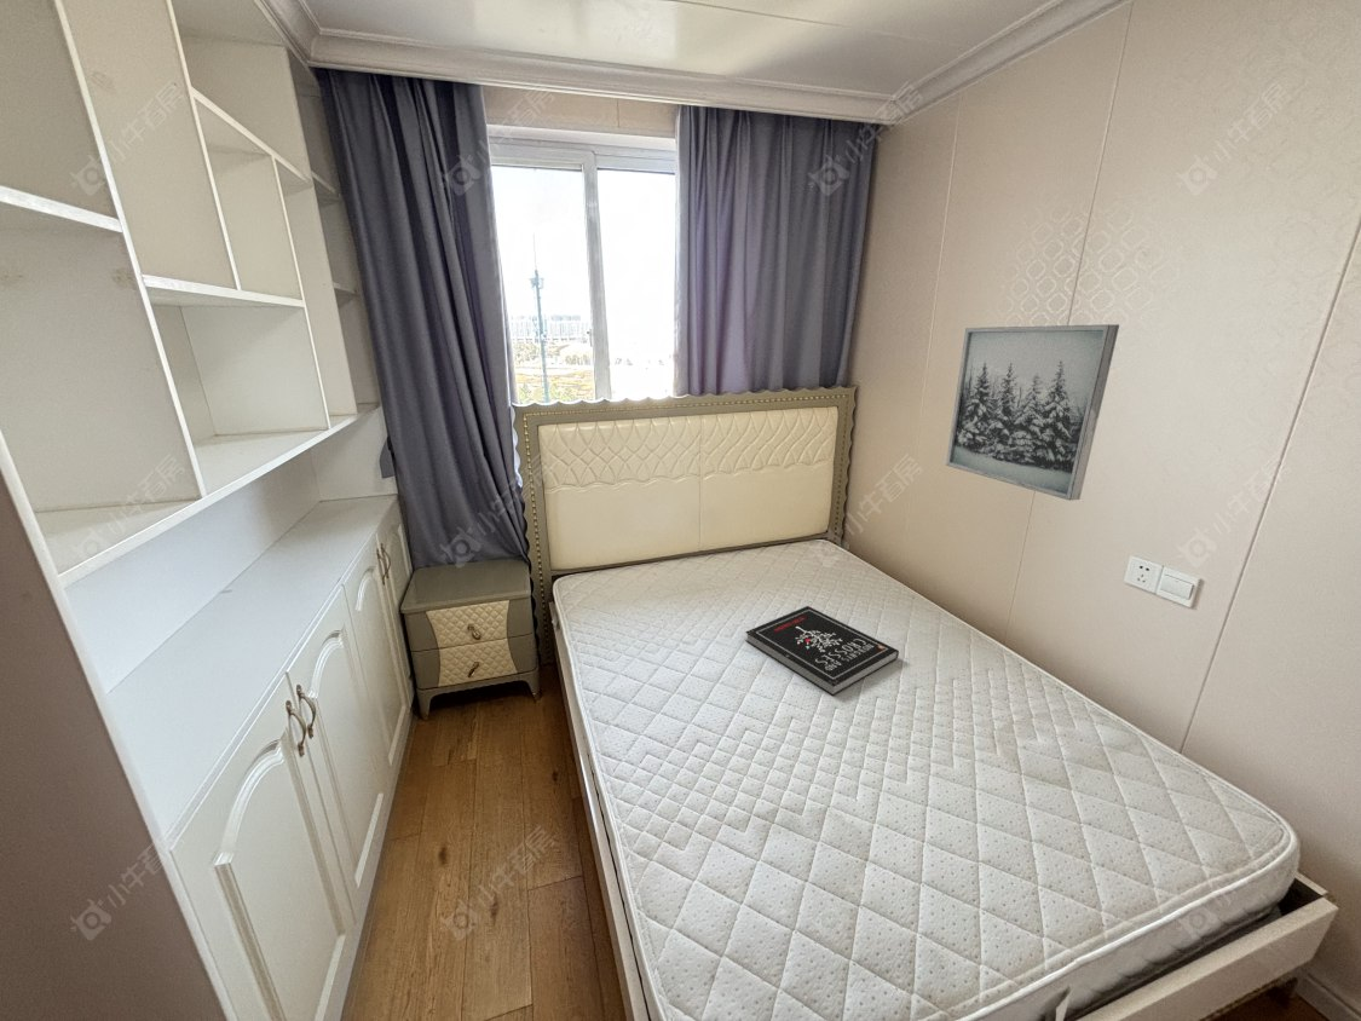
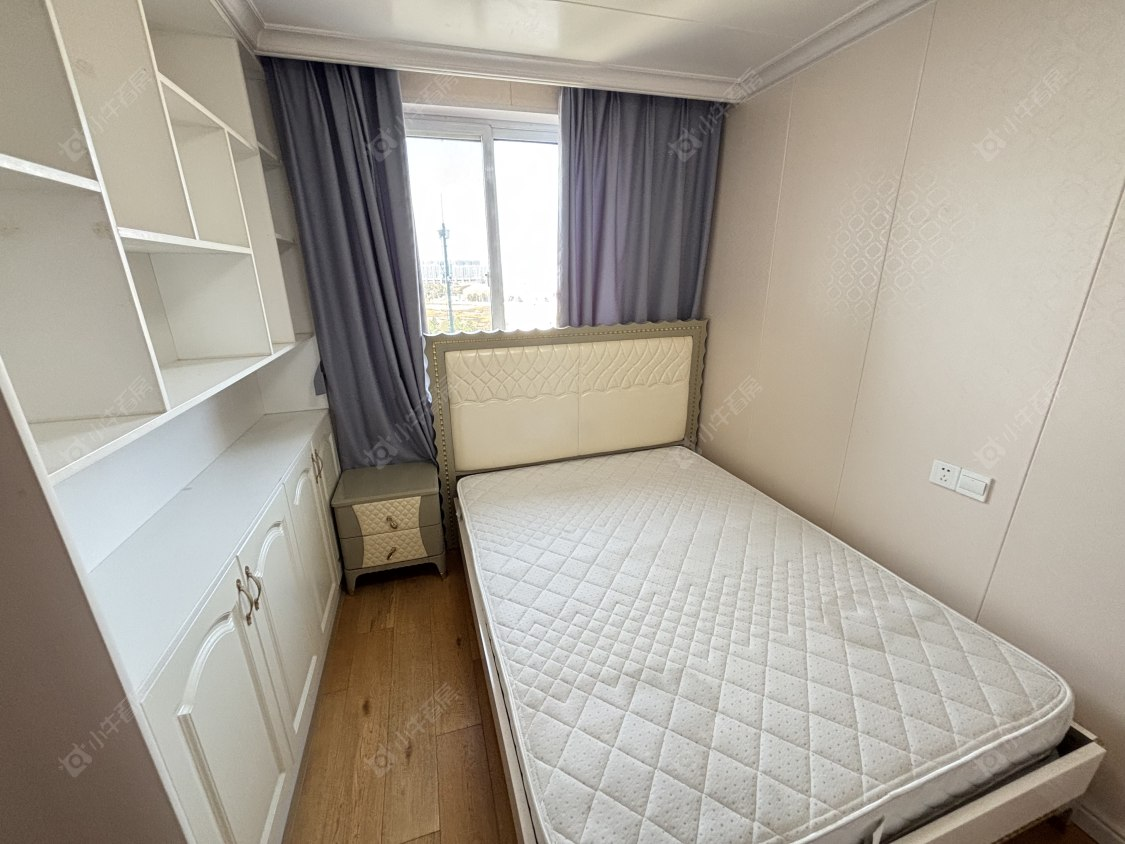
- book [744,605,900,697]
- wall art [945,323,1120,502]
